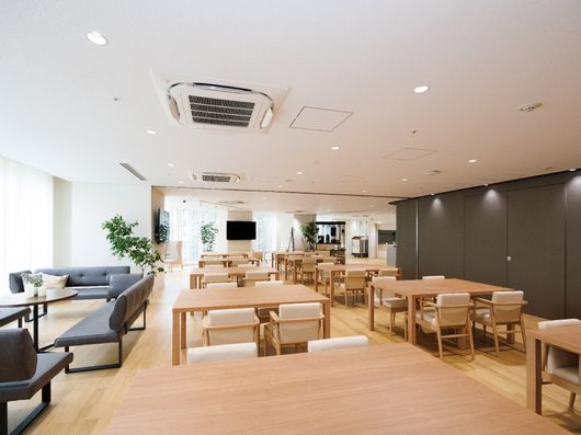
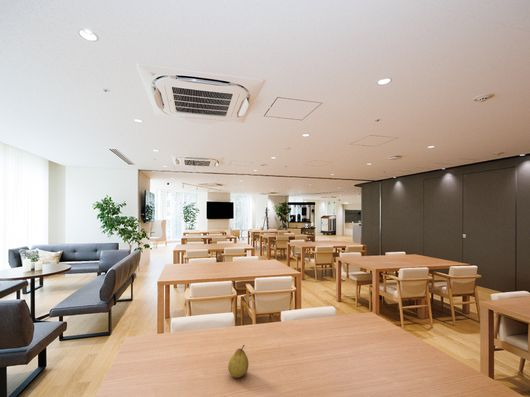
+ fruit [227,344,249,379]
